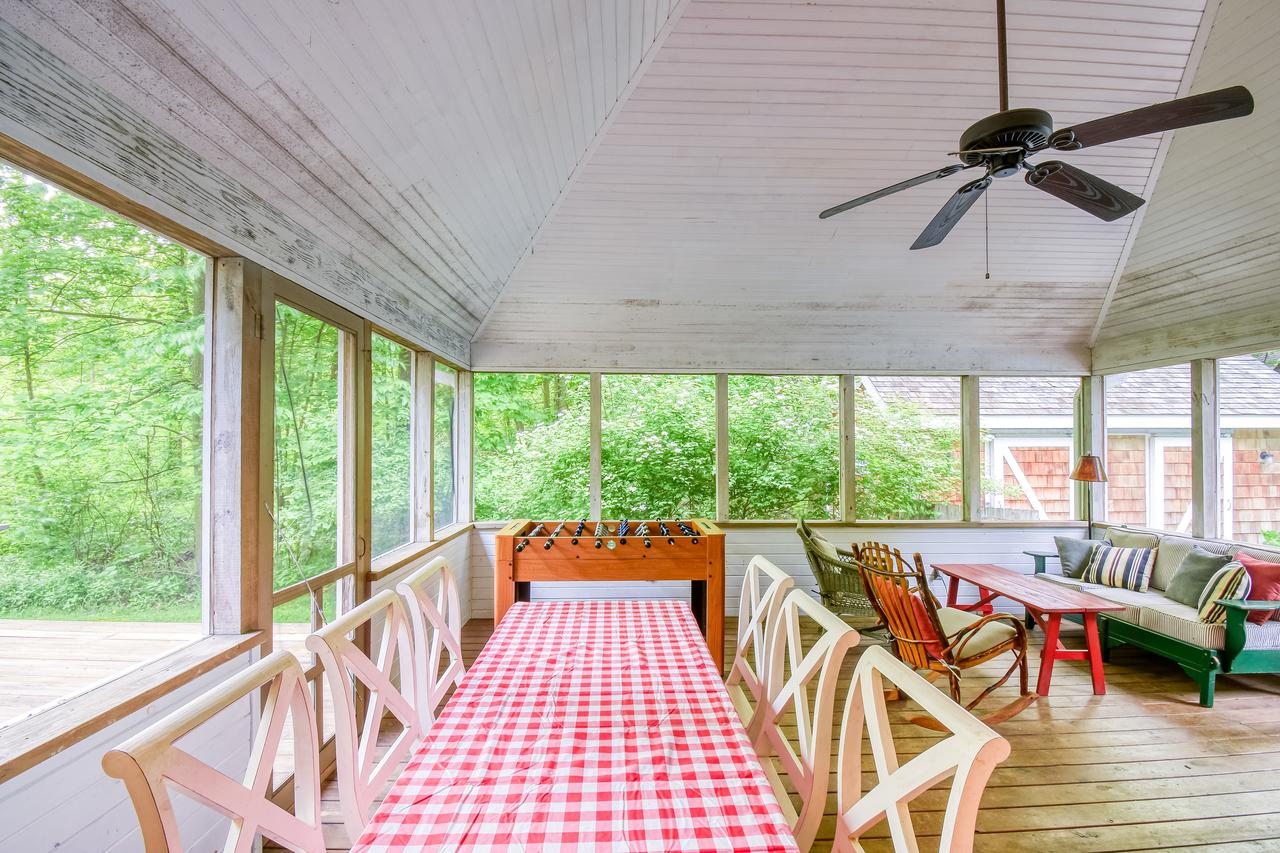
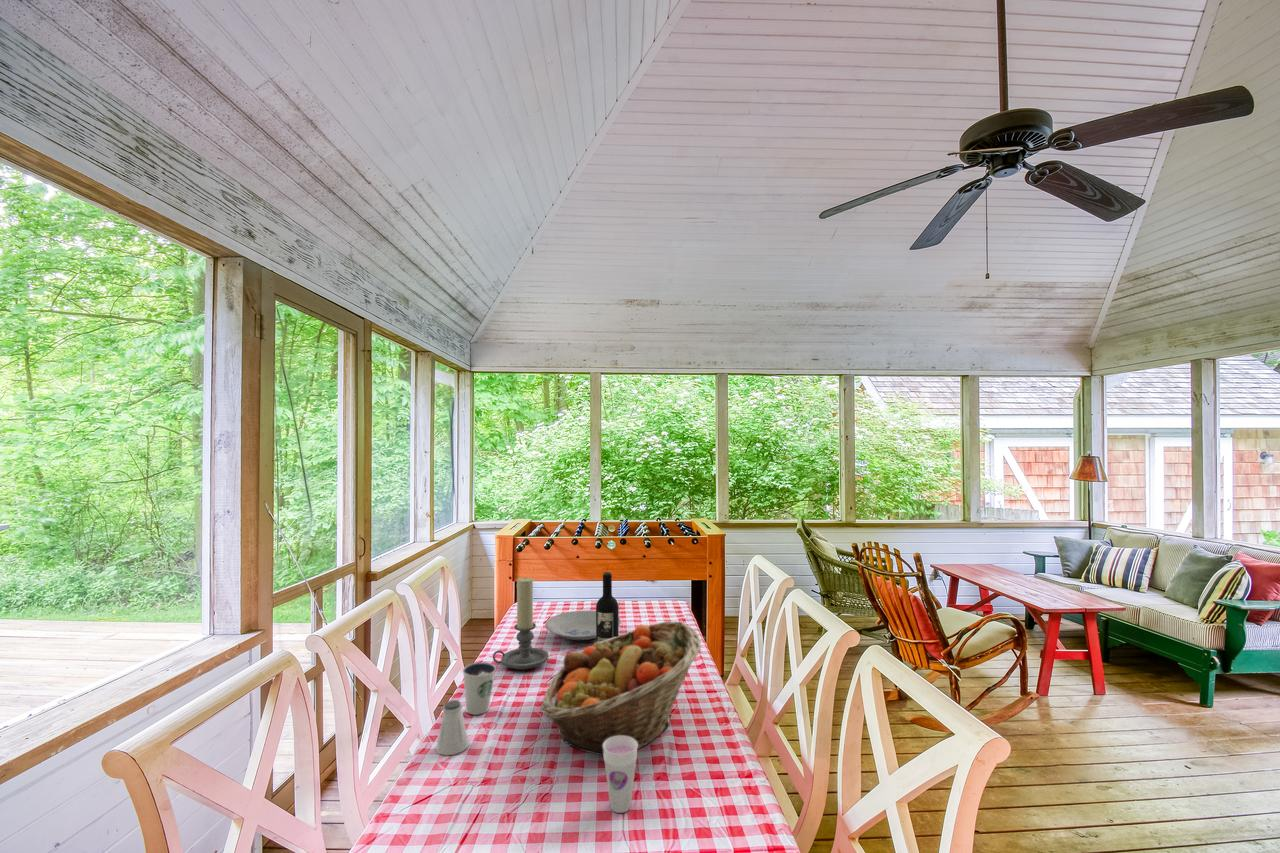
+ dixie cup [462,661,497,716]
+ cup [603,736,638,814]
+ fruit basket [540,620,702,756]
+ saltshaker [435,699,470,756]
+ candle holder [492,576,550,671]
+ bowl [544,609,622,641]
+ wine bottle [595,571,620,642]
